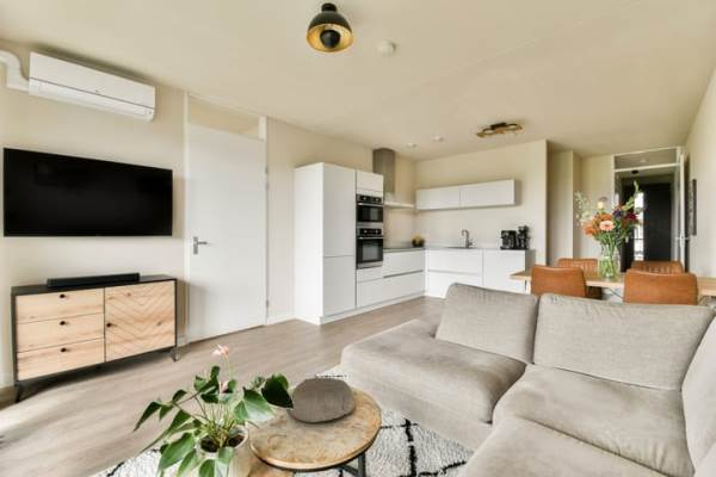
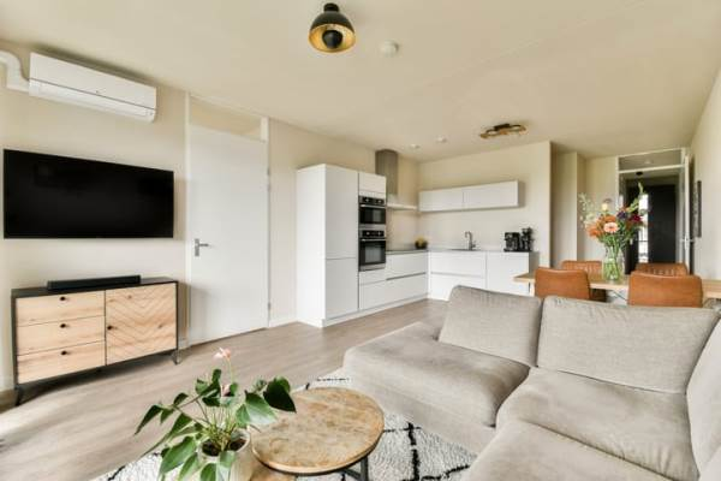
- bowl [286,377,357,423]
